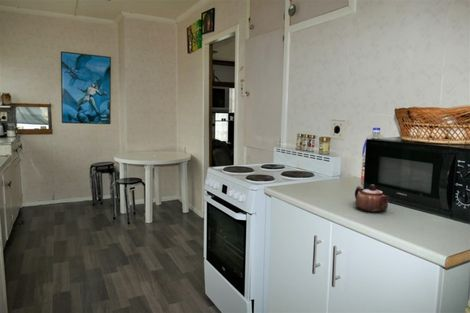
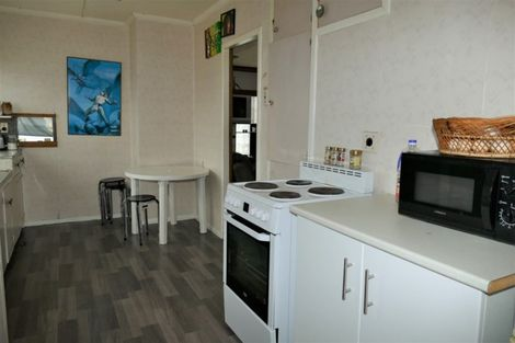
- teapot [354,183,390,213]
